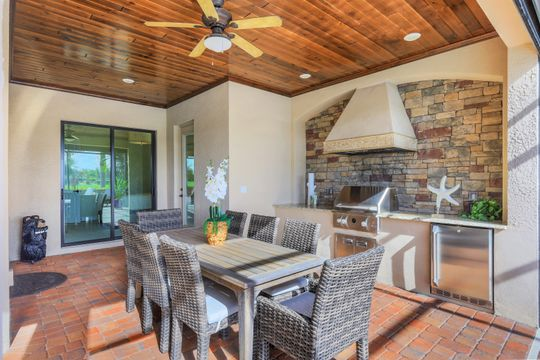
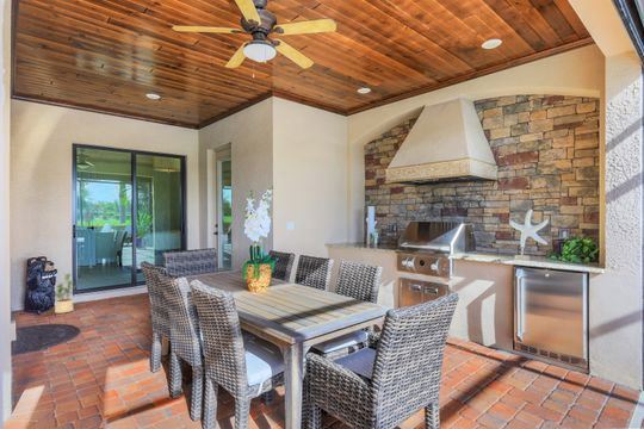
+ potted plant [51,272,78,315]
